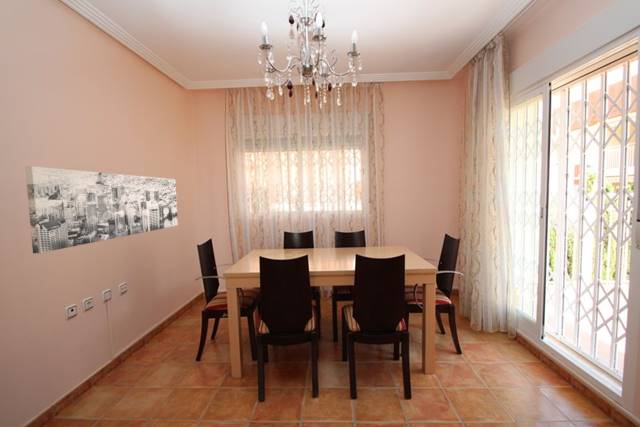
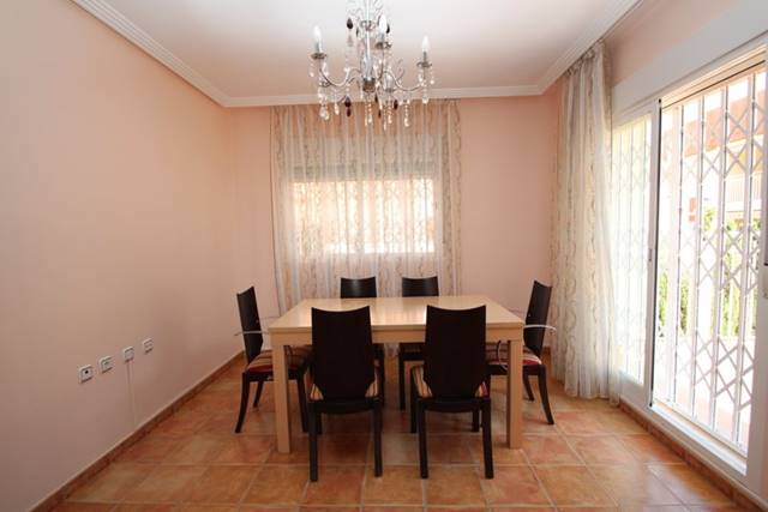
- wall art [24,165,179,254]
